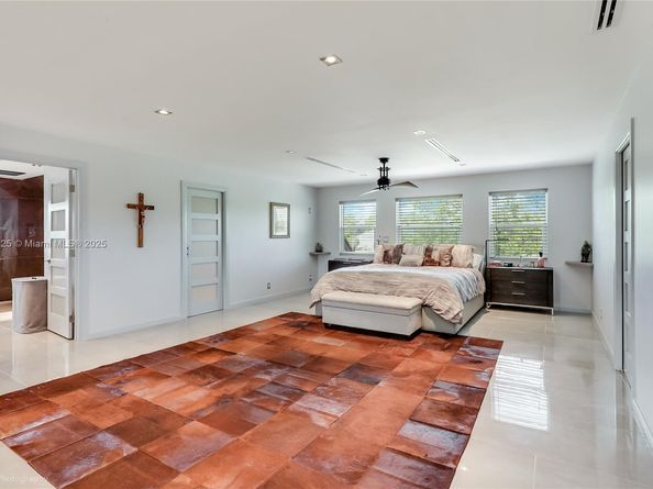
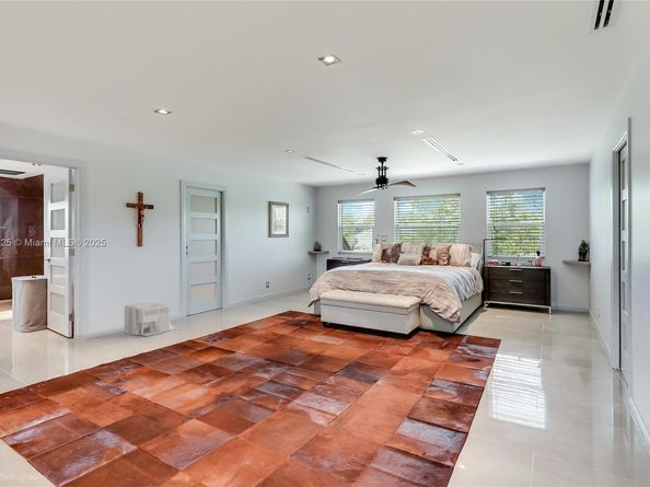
+ architectural model [124,302,179,337]
